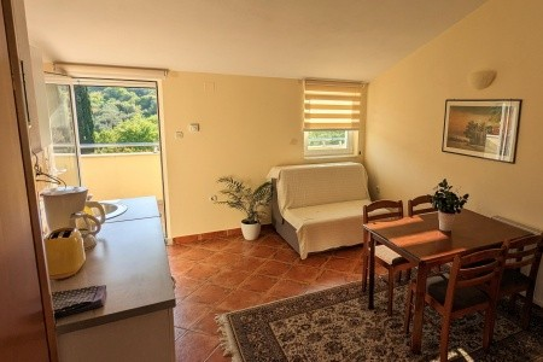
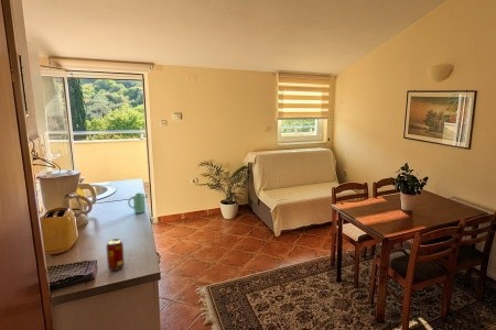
+ mug [127,191,147,215]
+ beverage can [105,238,126,272]
